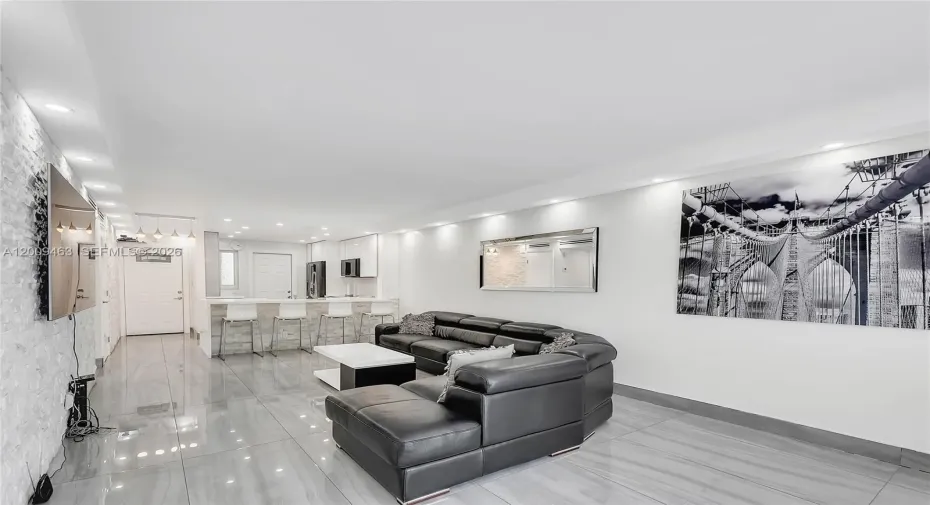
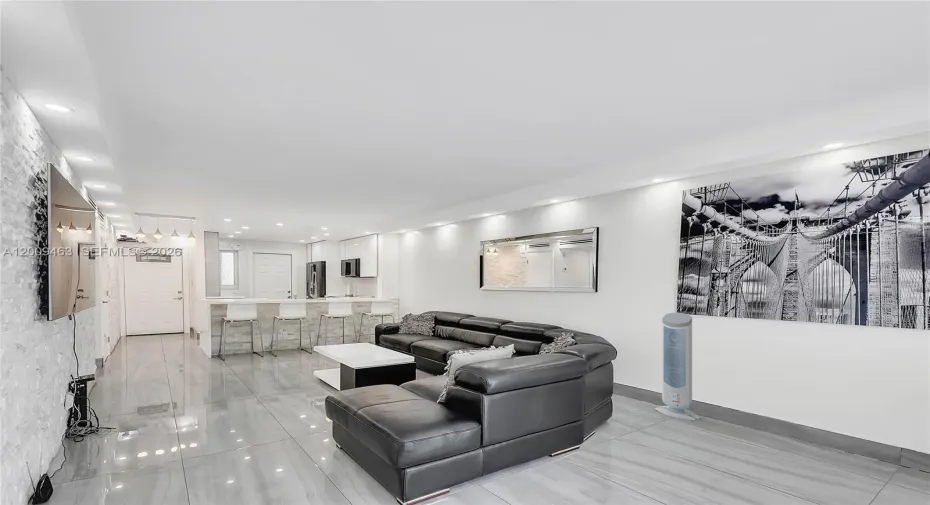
+ air purifier [654,312,701,421]
